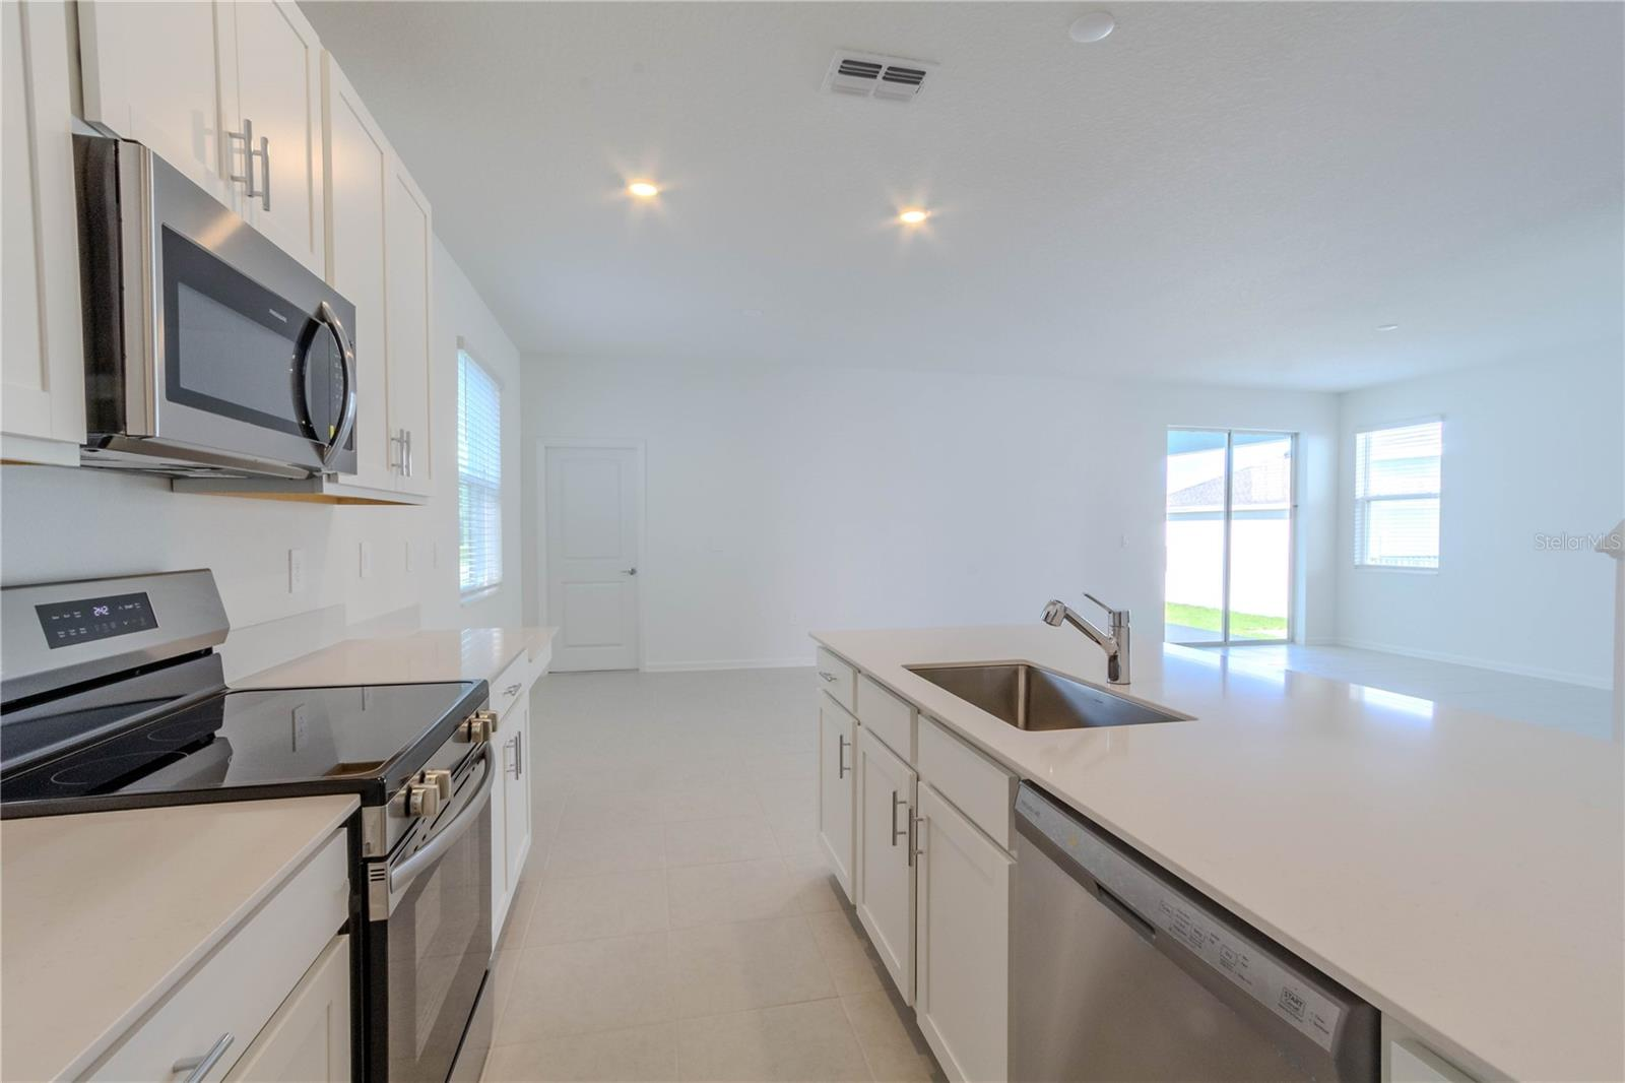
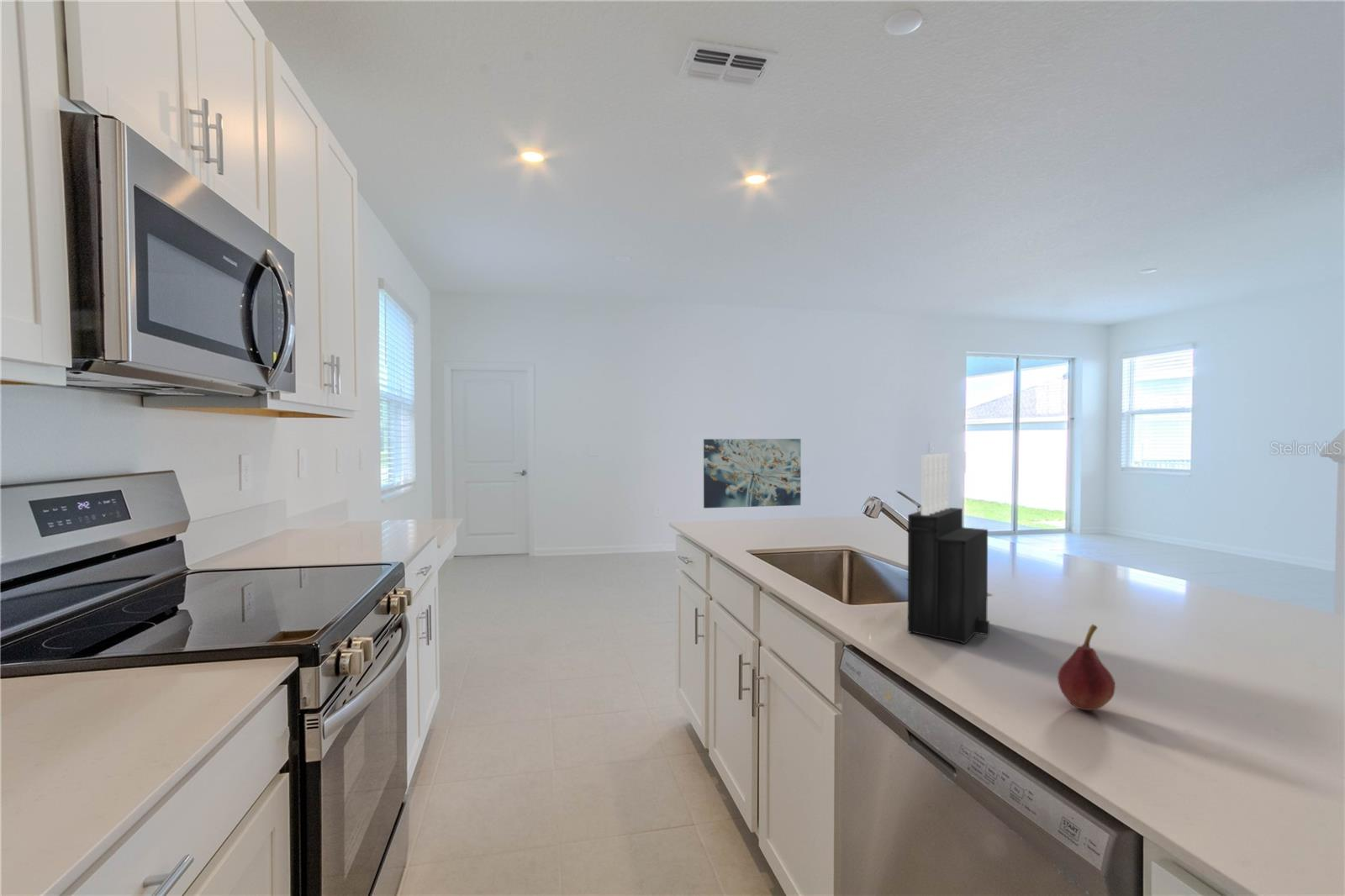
+ knife block [907,453,990,645]
+ wall art [703,438,802,509]
+ fruit [1057,623,1116,711]
